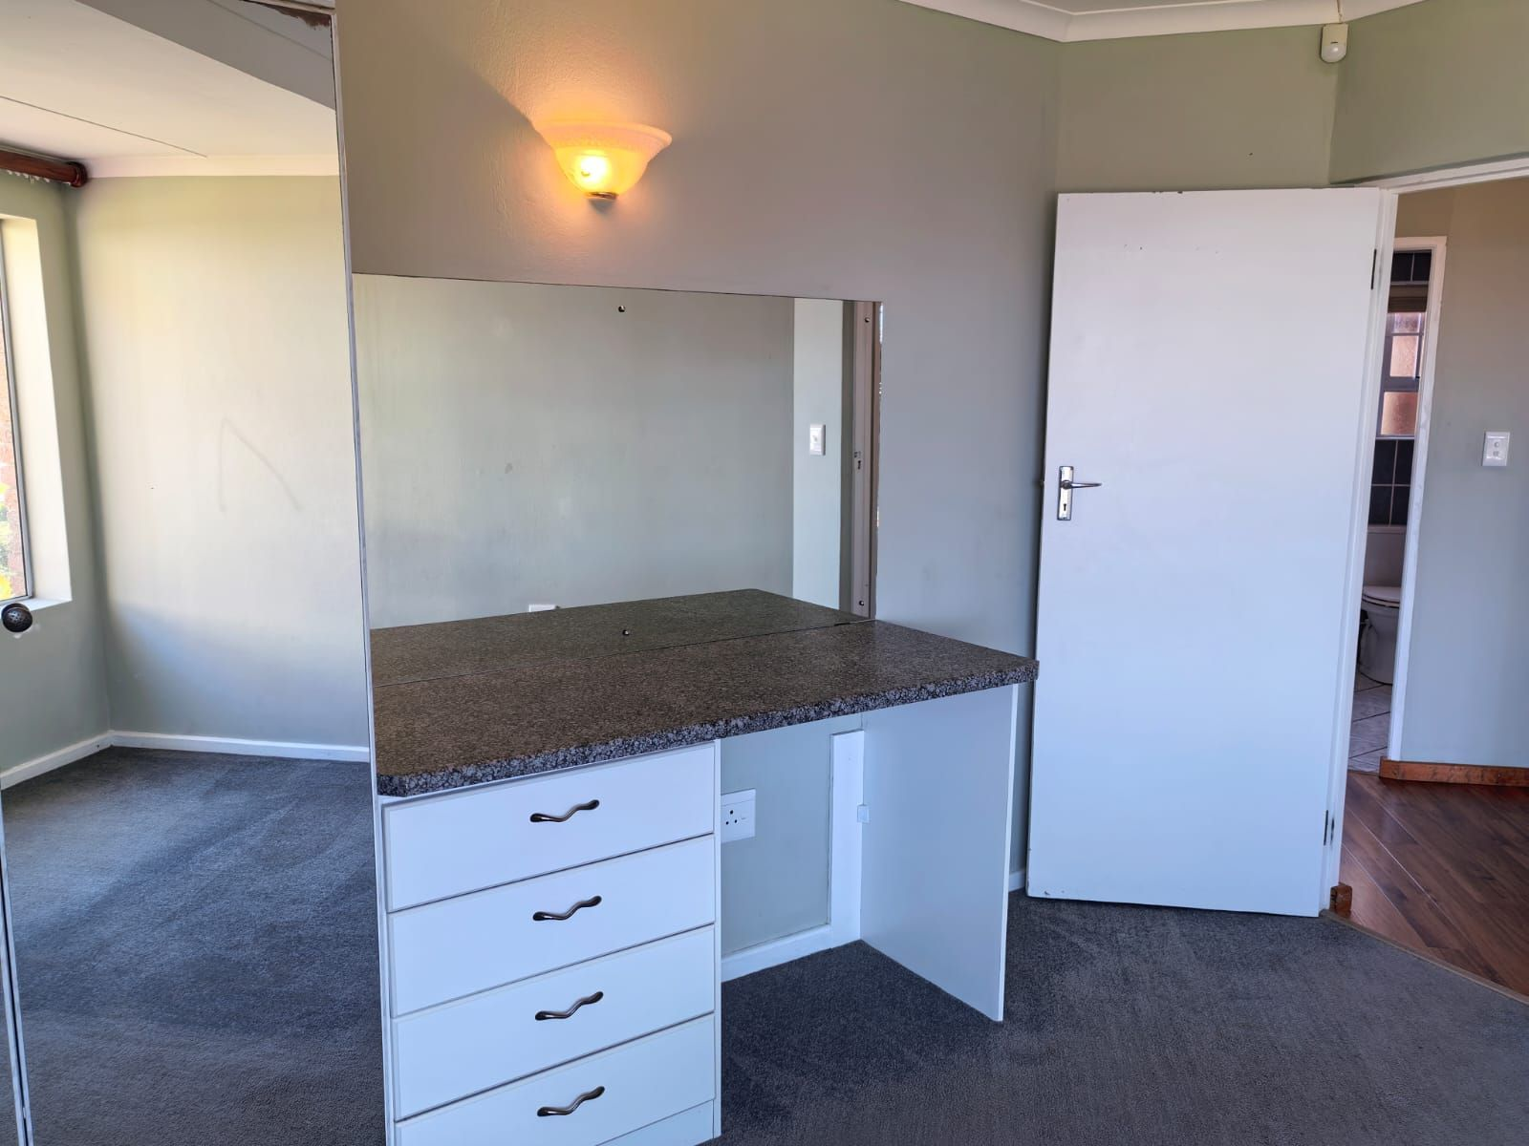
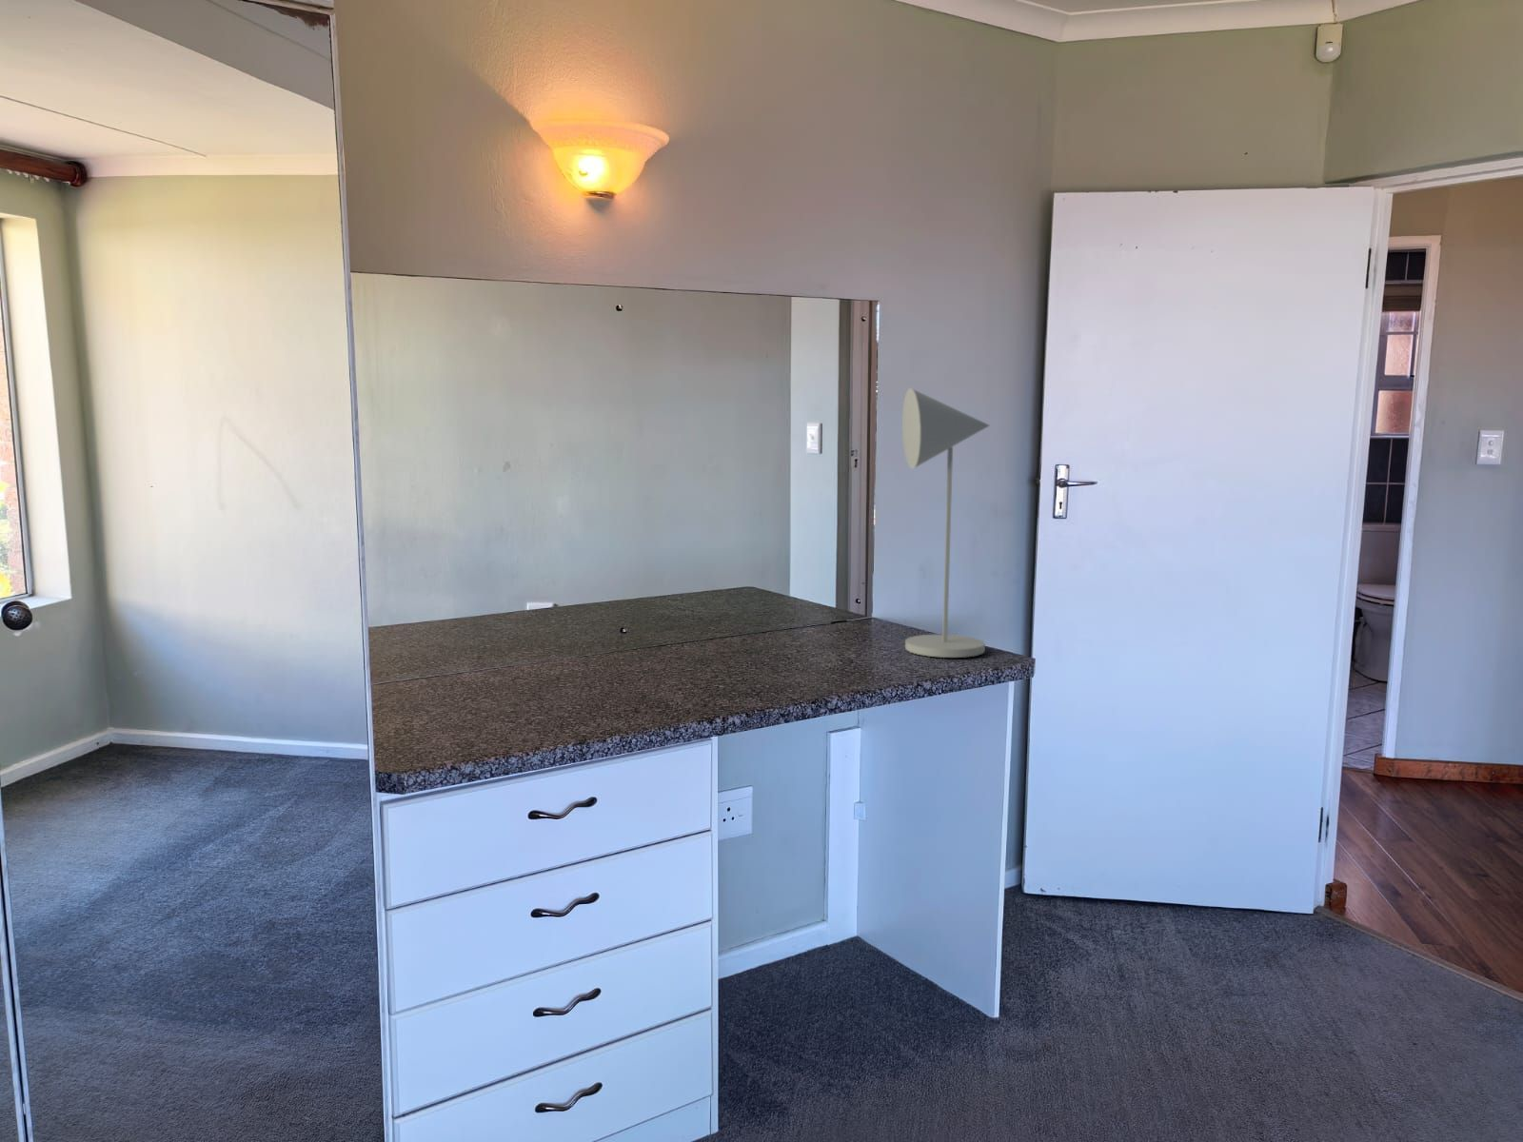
+ desk lamp [902,387,991,659]
